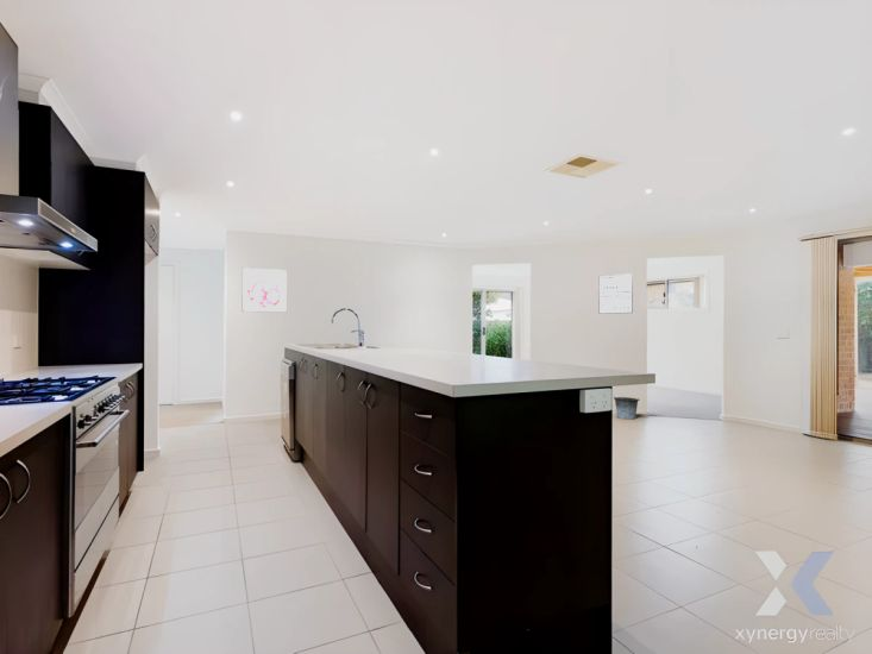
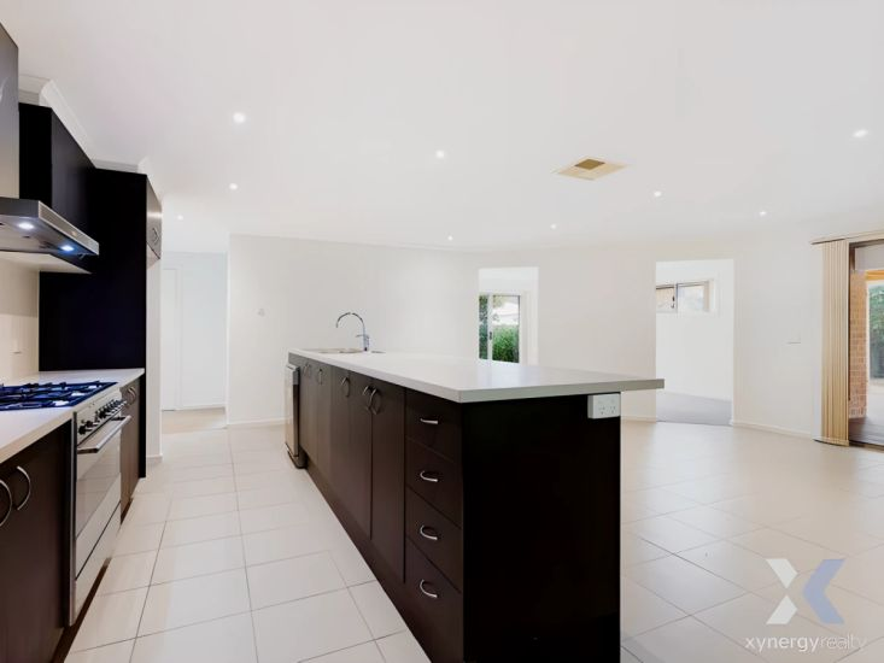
- bucket [613,396,641,421]
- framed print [241,266,288,314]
- wall art [598,273,634,315]
